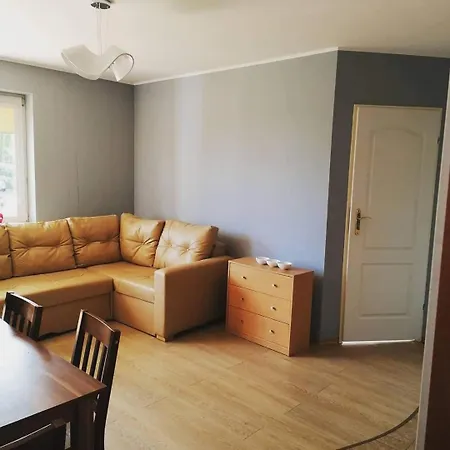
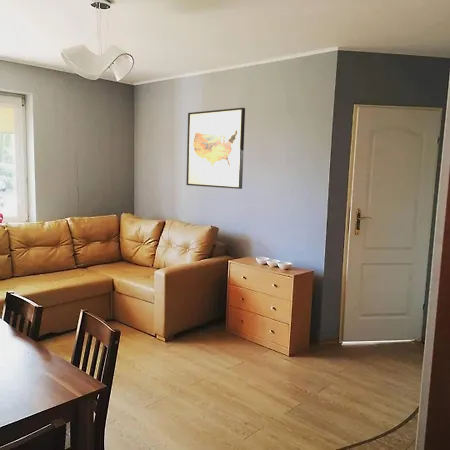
+ wall art [185,107,246,190]
